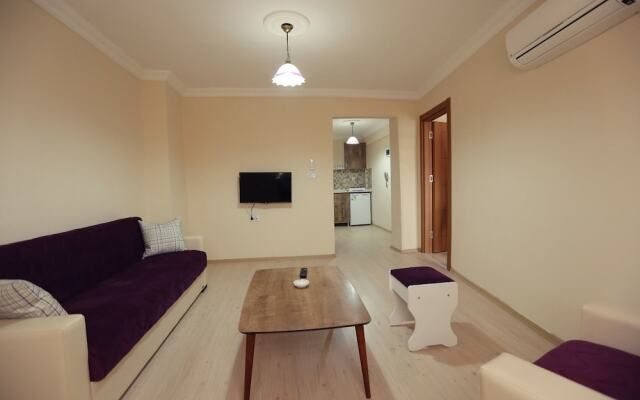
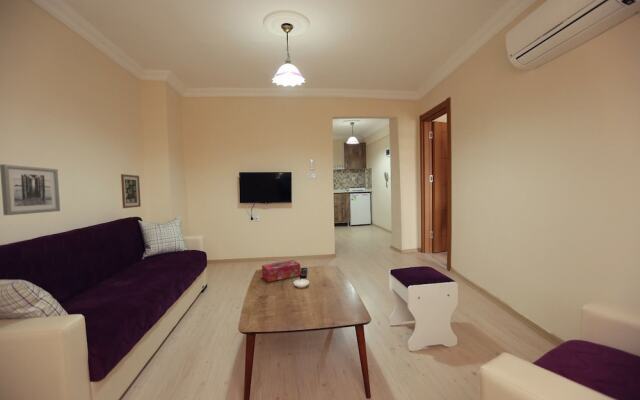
+ wall art [120,173,142,209]
+ tissue box [261,259,302,283]
+ wall art [0,163,61,216]
